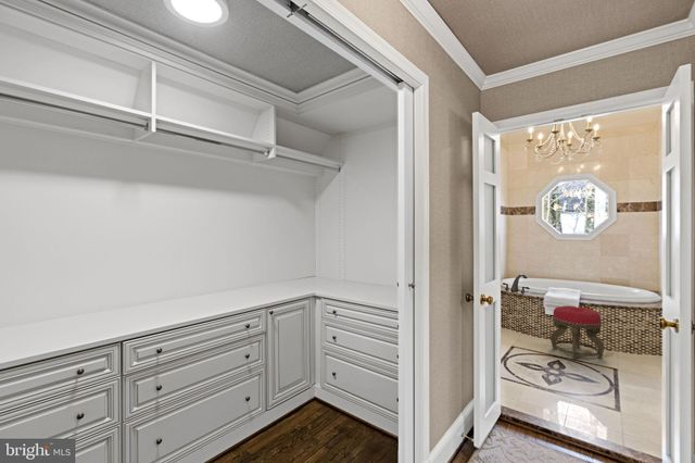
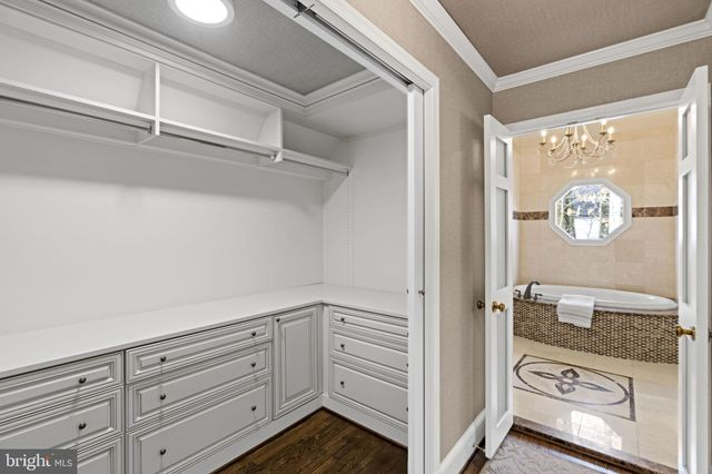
- stool [549,304,605,360]
